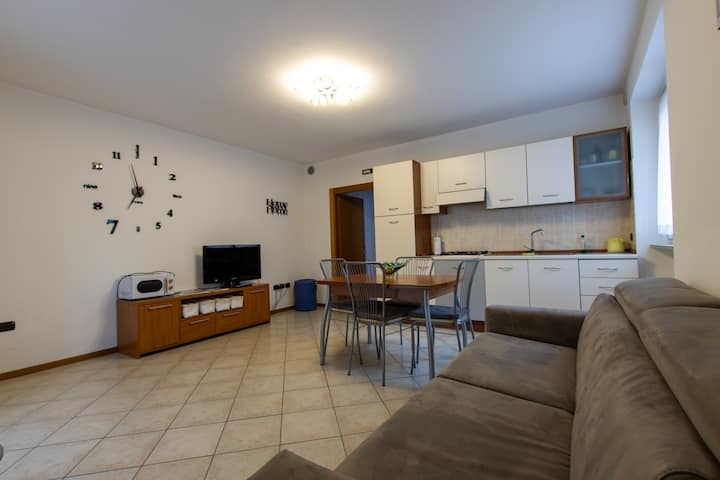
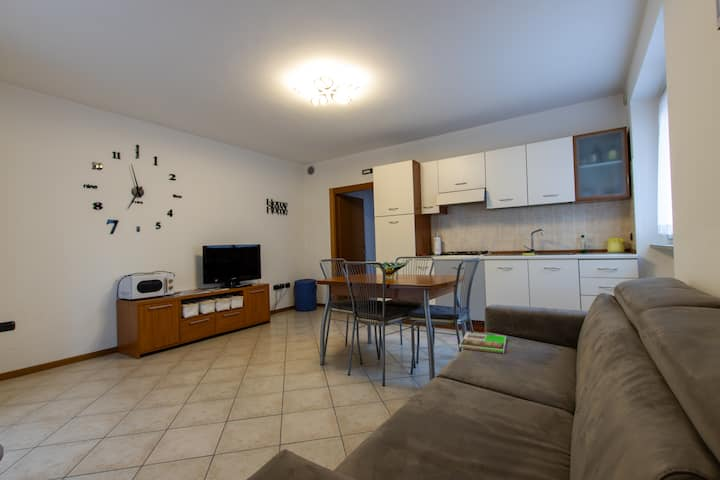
+ magazine [458,331,507,354]
